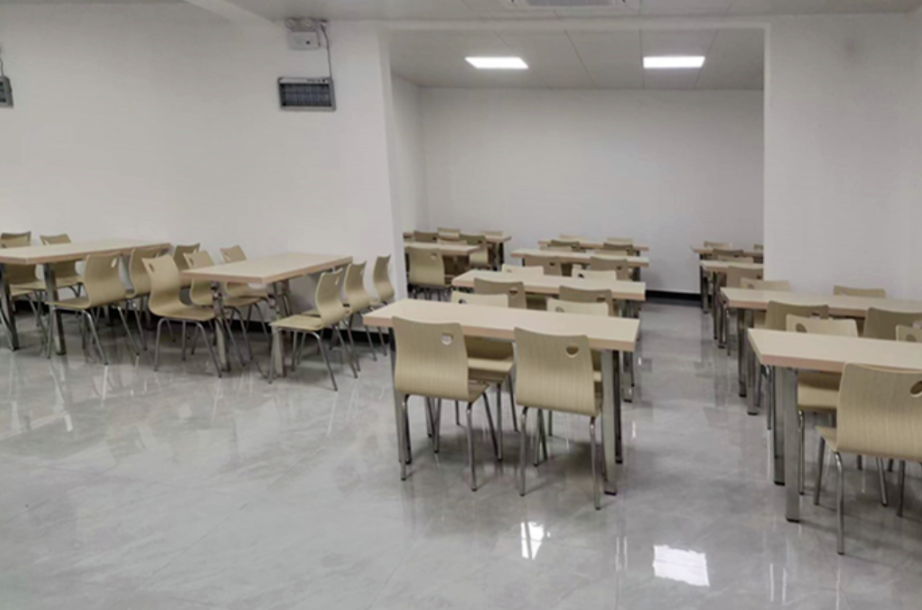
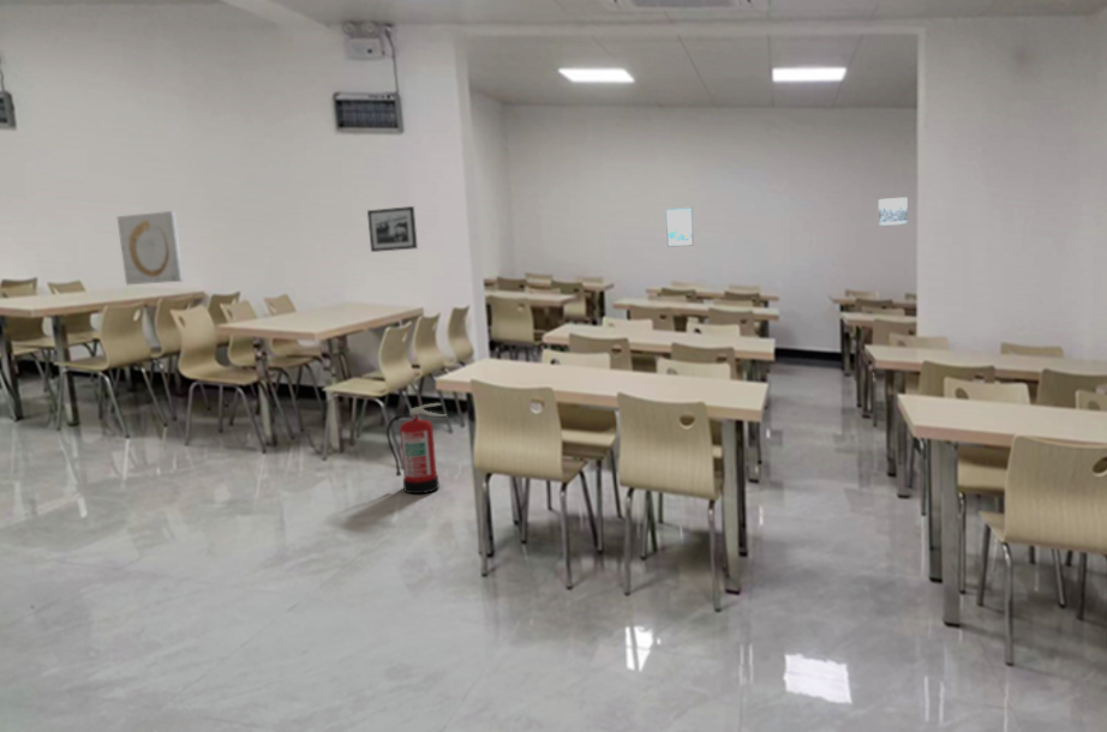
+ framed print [665,206,694,248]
+ wall art [876,196,909,227]
+ picture frame [366,205,419,253]
+ fire extinguisher [385,402,448,494]
+ wall art [116,210,185,286]
